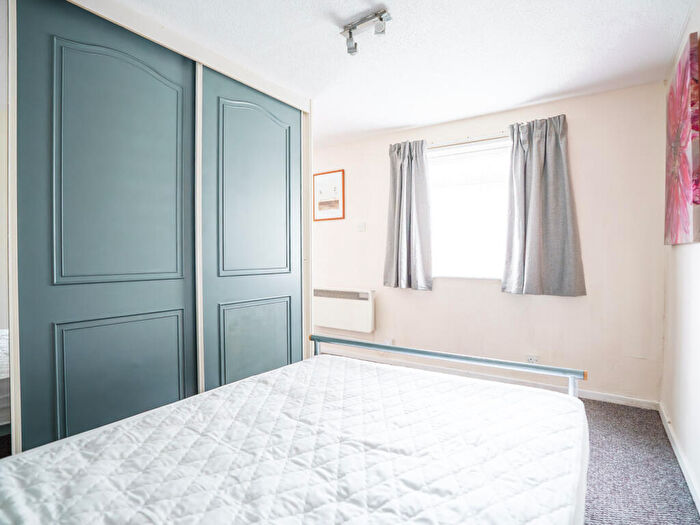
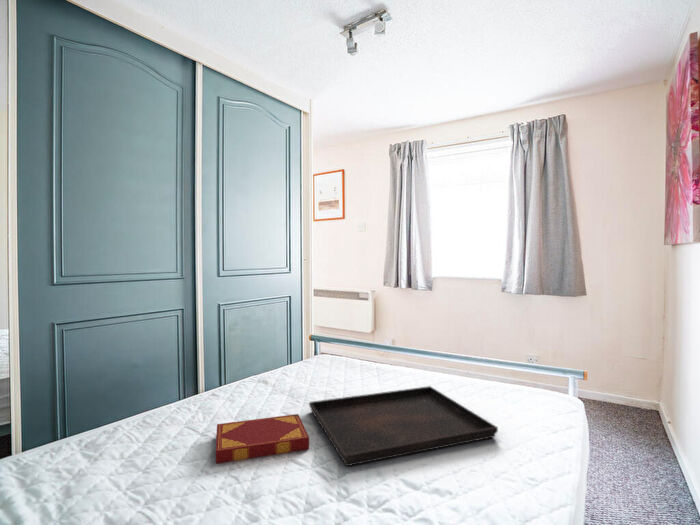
+ hardback book [215,413,310,464]
+ serving tray [308,385,499,467]
